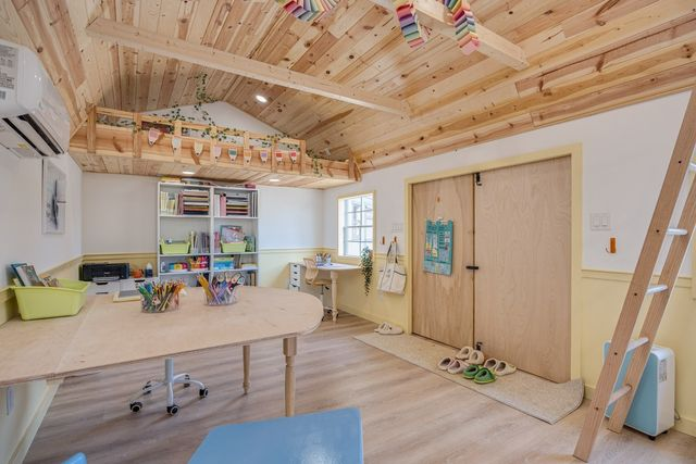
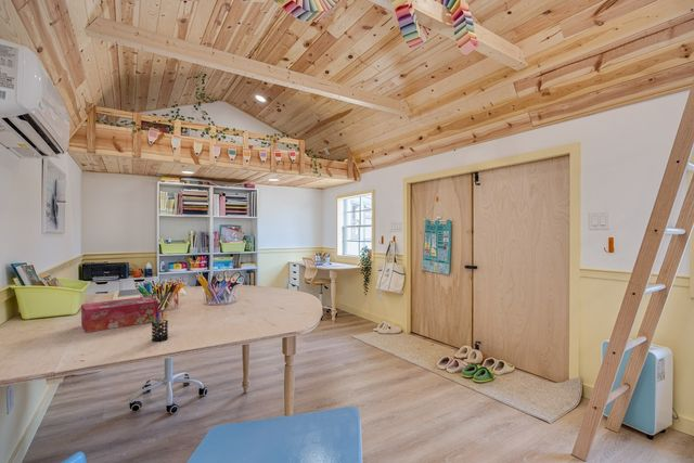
+ pen holder [150,309,169,343]
+ tissue box [80,295,159,334]
